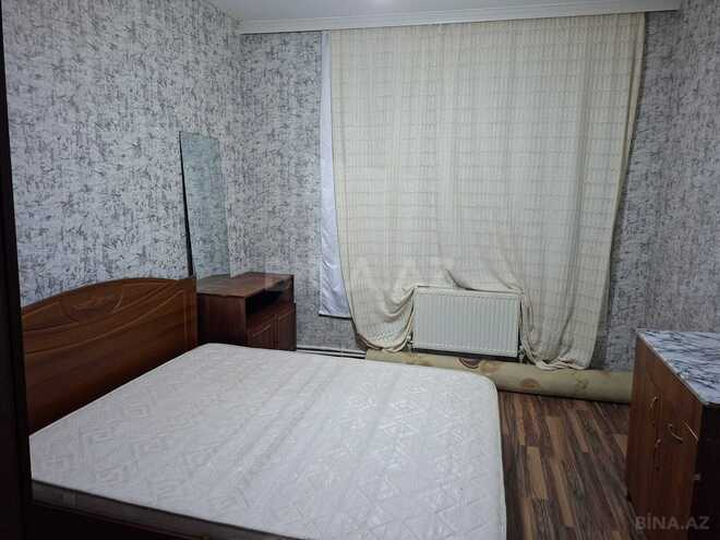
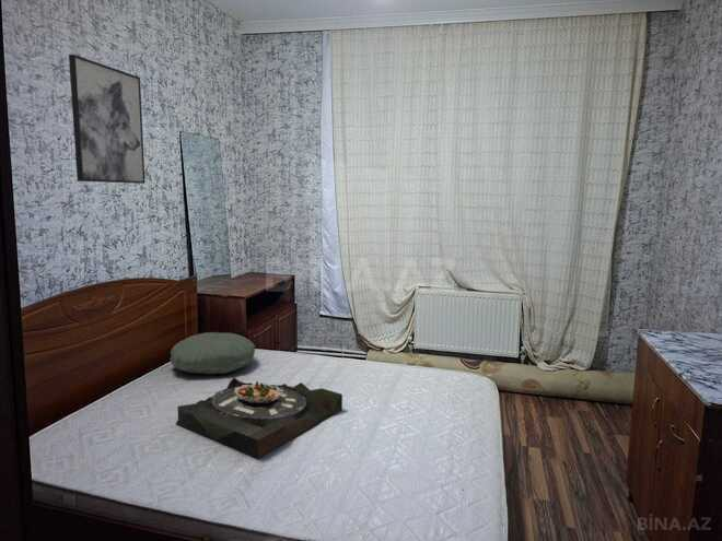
+ wall art [68,54,147,185]
+ serving tray [175,377,343,460]
+ pillow [170,331,256,375]
